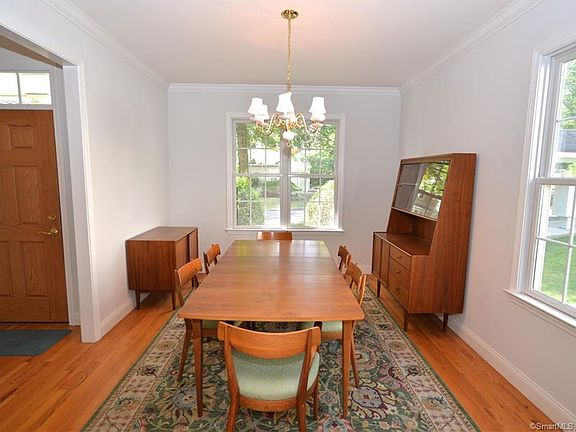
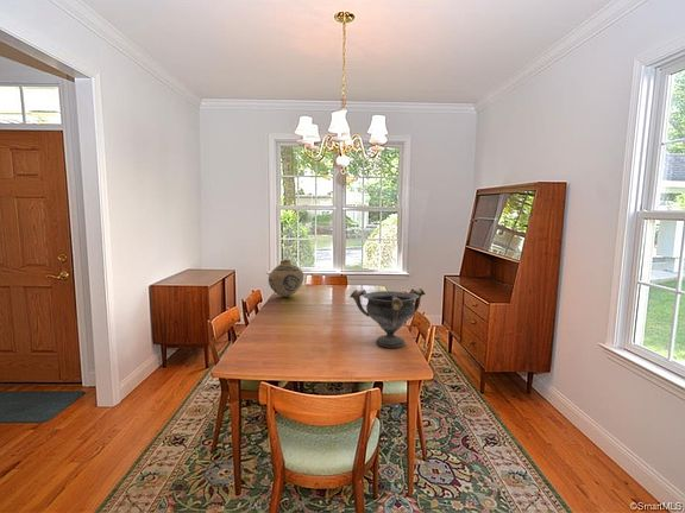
+ vase [268,259,304,298]
+ decorative bowl [348,287,427,349]
